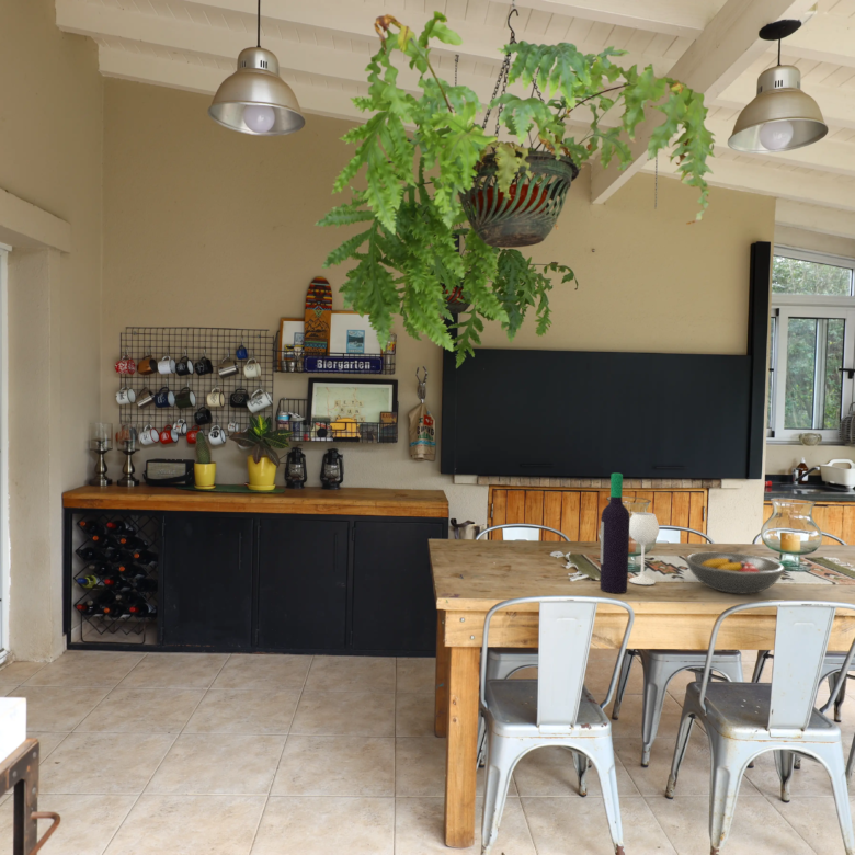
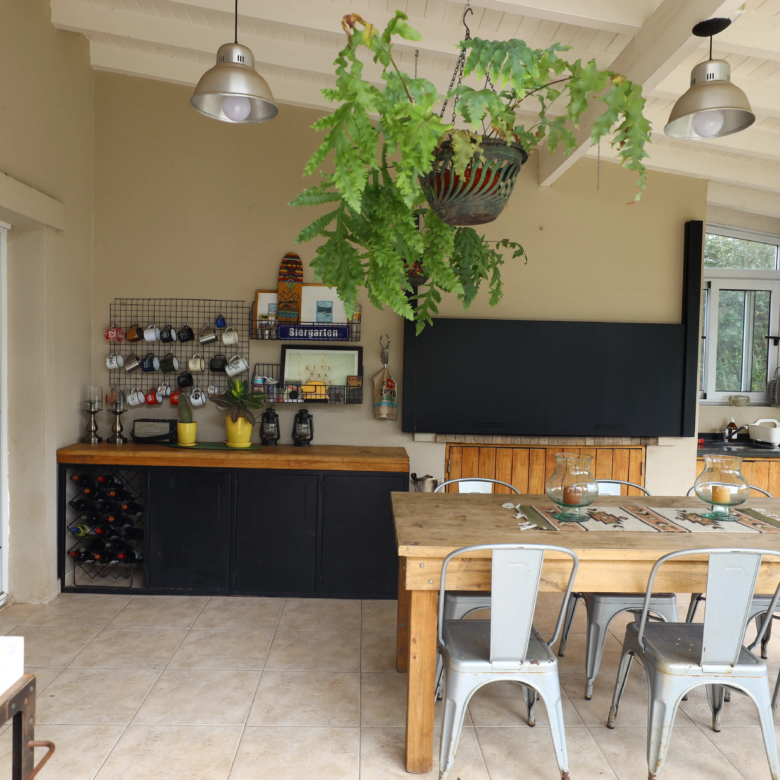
- wine bottle [600,472,660,594]
- fruit bowl [684,551,786,595]
